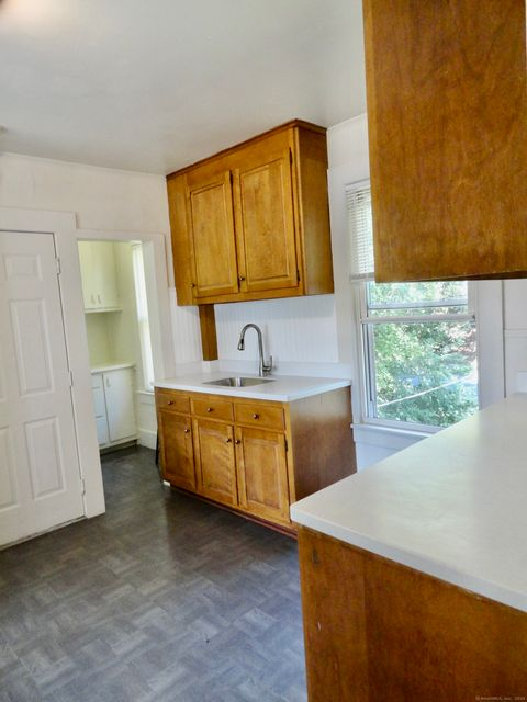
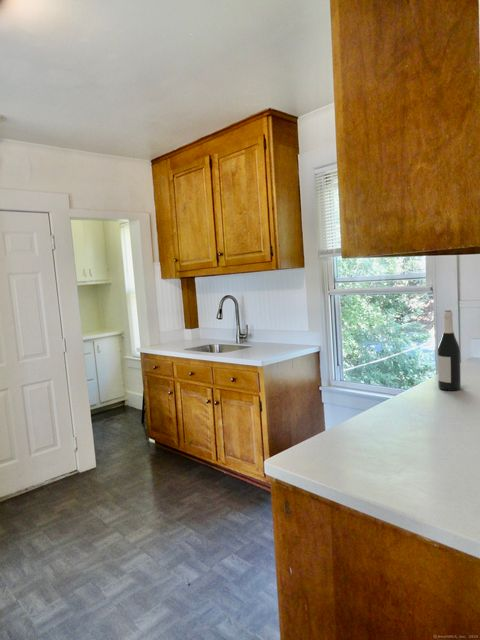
+ wine bottle [437,309,462,392]
